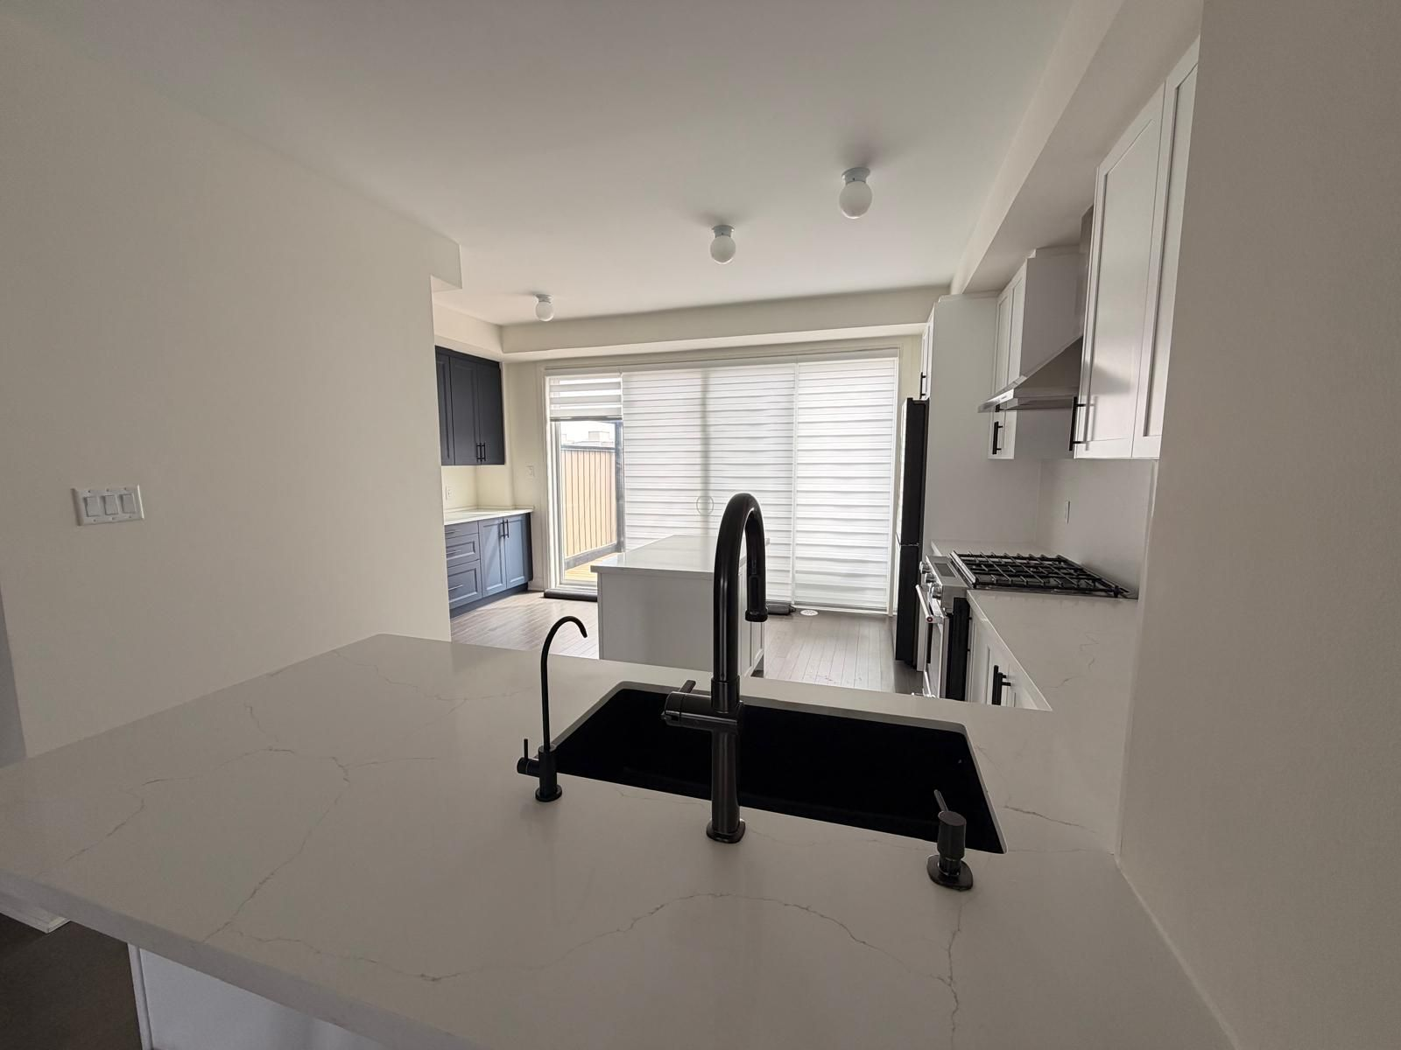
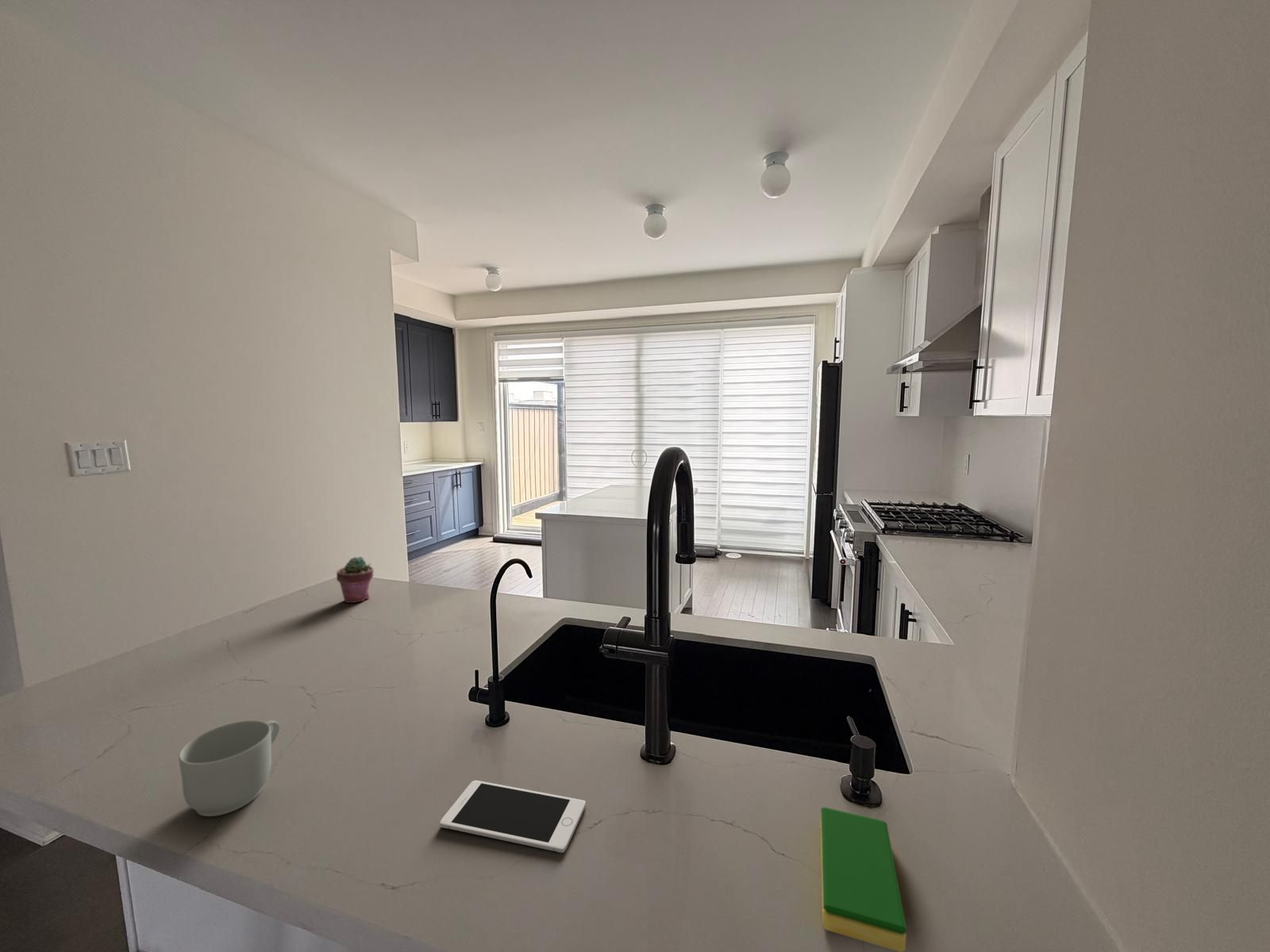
+ potted succulent [336,556,375,604]
+ cell phone [440,780,587,854]
+ mug [178,720,280,817]
+ dish sponge [820,806,907,952]
